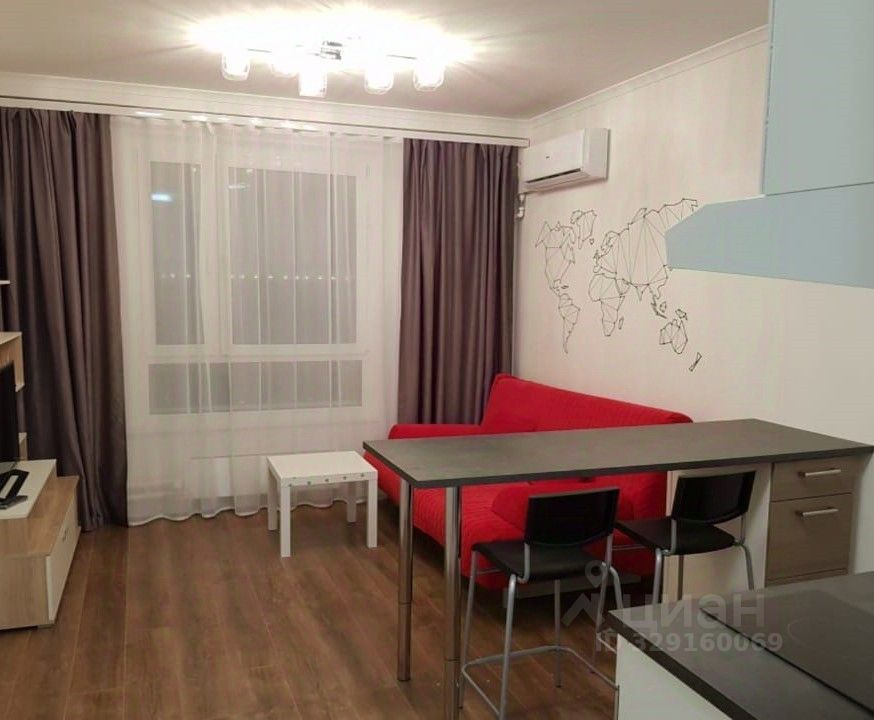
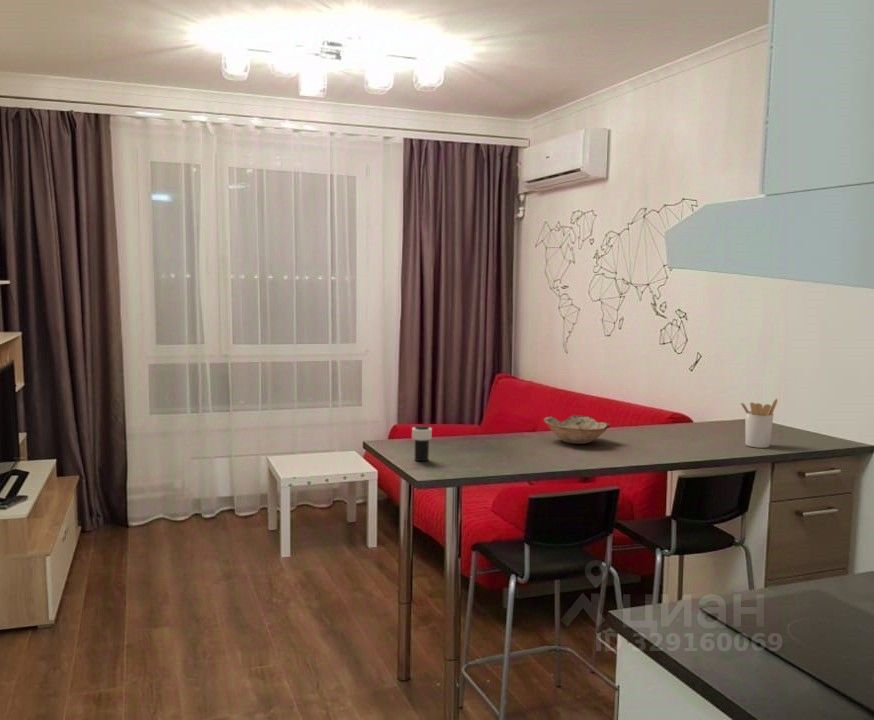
+ utensil holder [740,398,779,449]
+ bowl [543,414,611,445]
+ cup [411,425,433,462]
